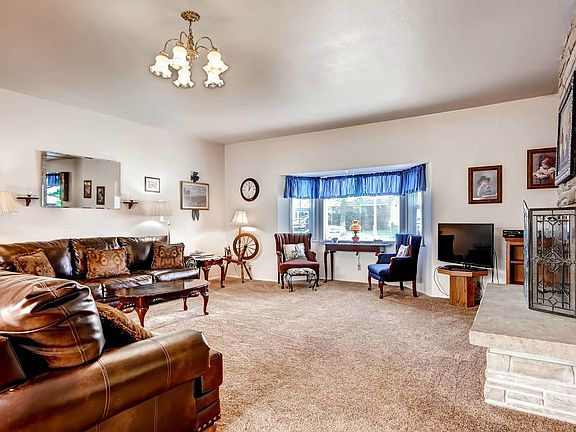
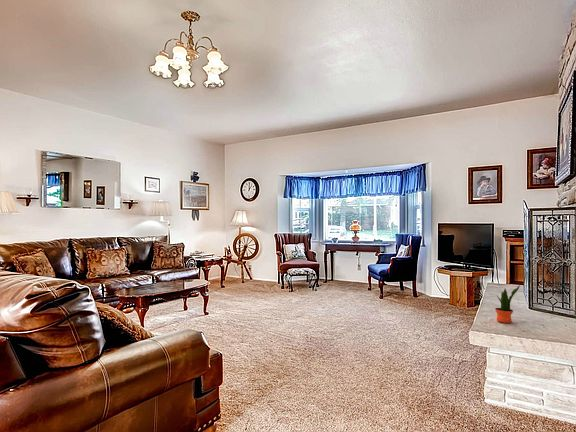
+ potted plant [494,284,521,324]
